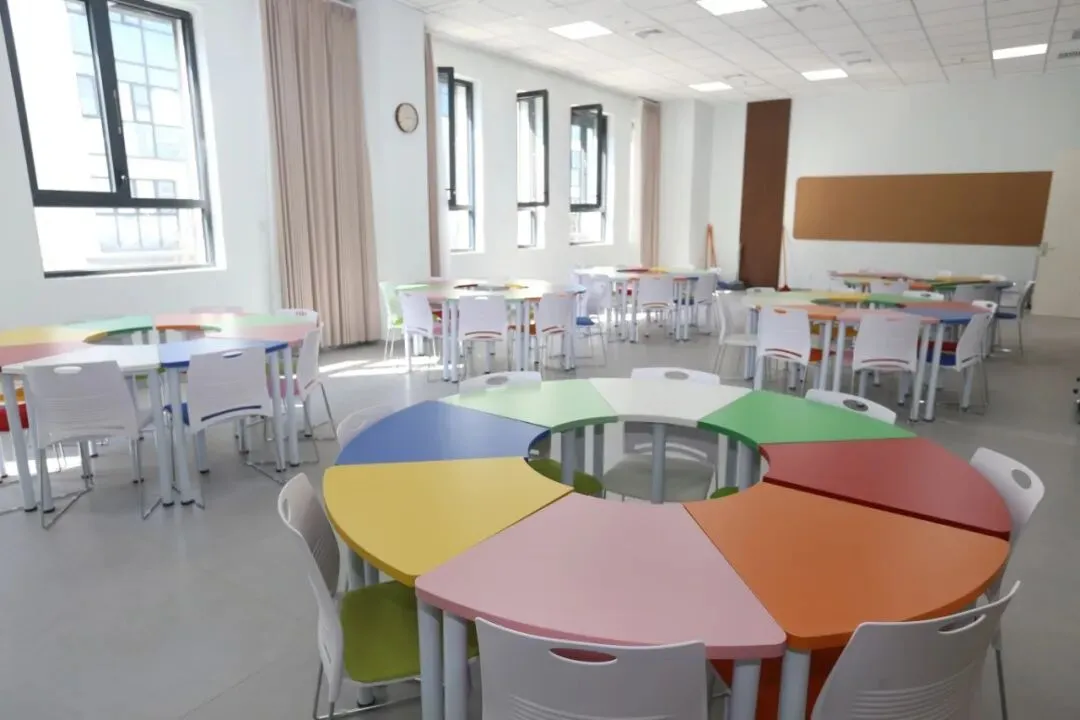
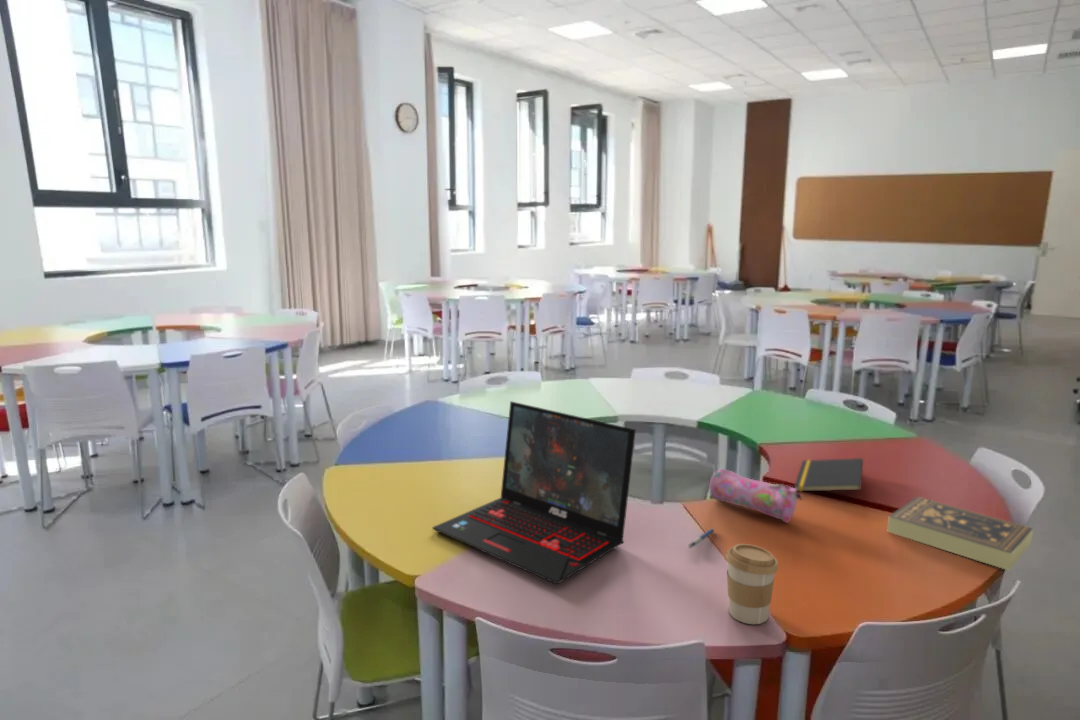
+ coffee cup [725,543,779,625]
+ notepad [793,457,864,492]
+ book [886,496,1034,572]
+ laptop [432,400,637,585]
+ pen [687,528,715,549]
+ pencil case [708,468,803,523]
